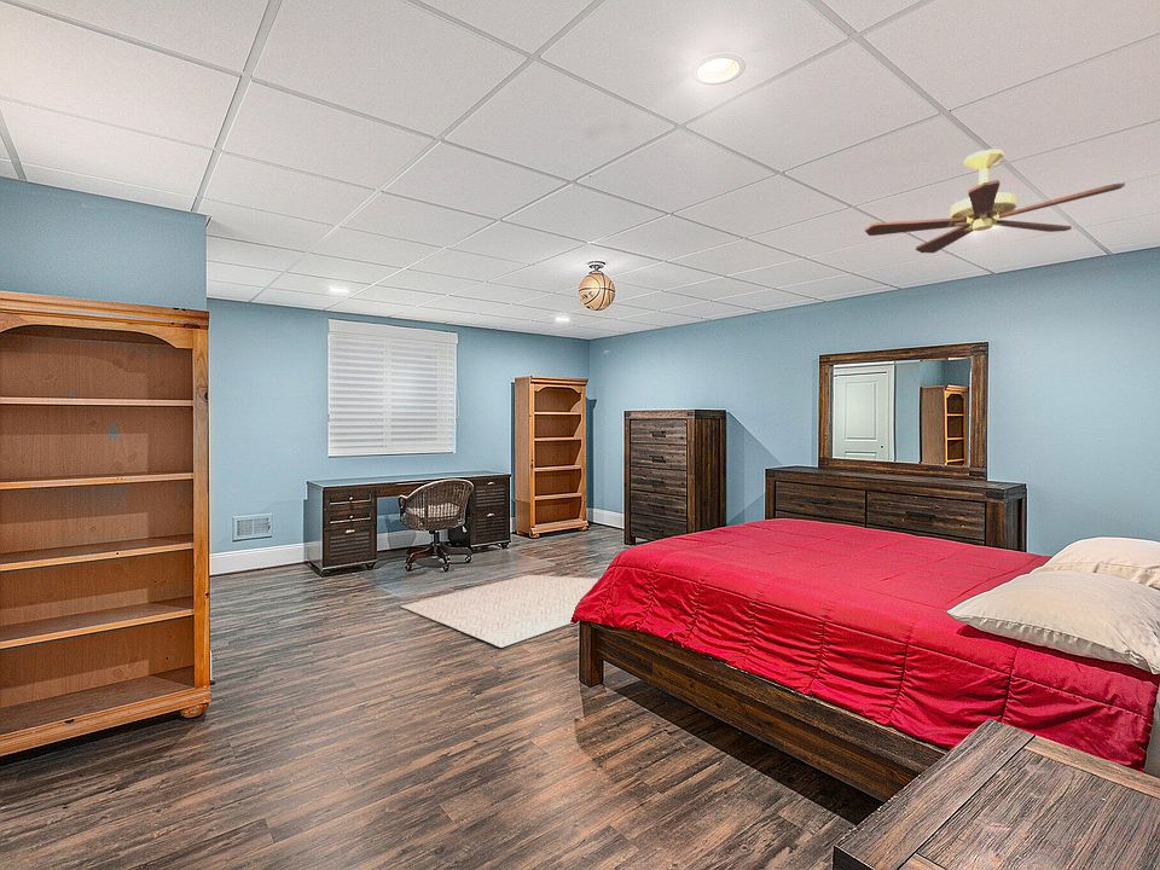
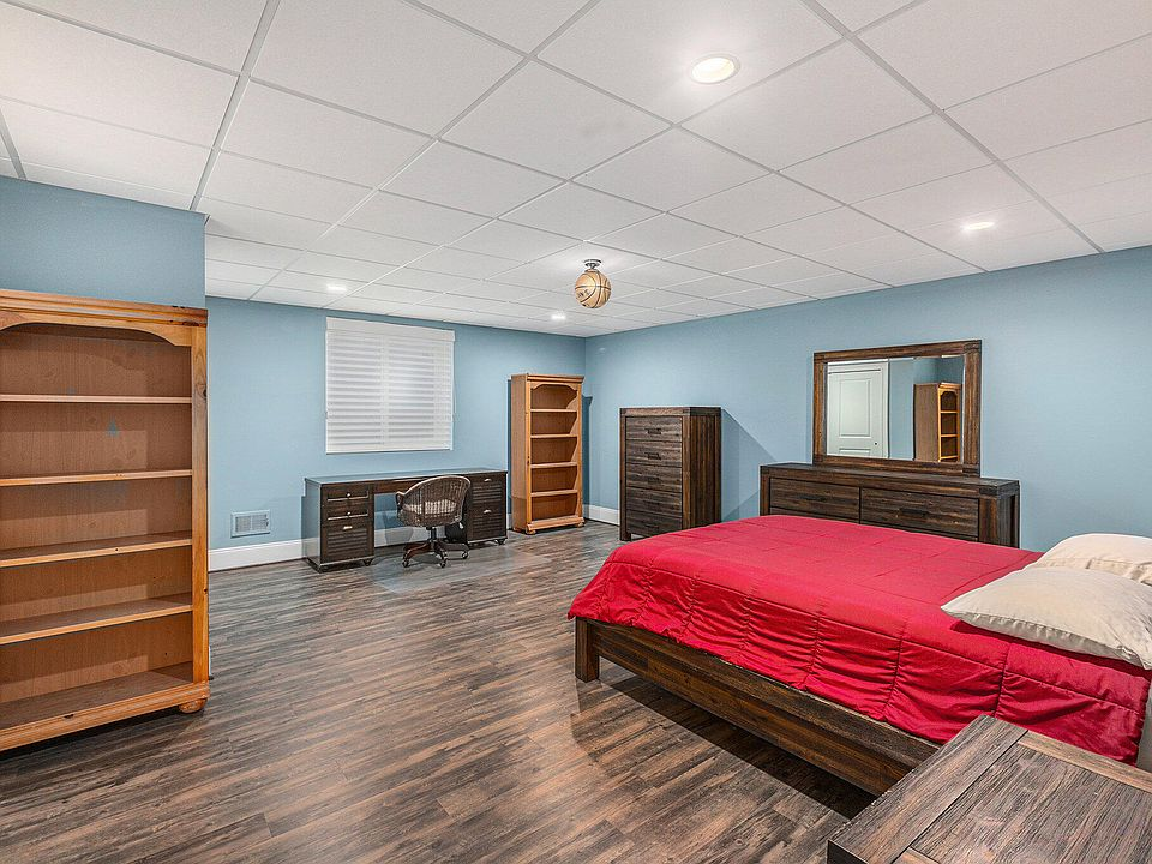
- rug [400,574,599,649]
- ceiling fan [864,149,1126,254]
